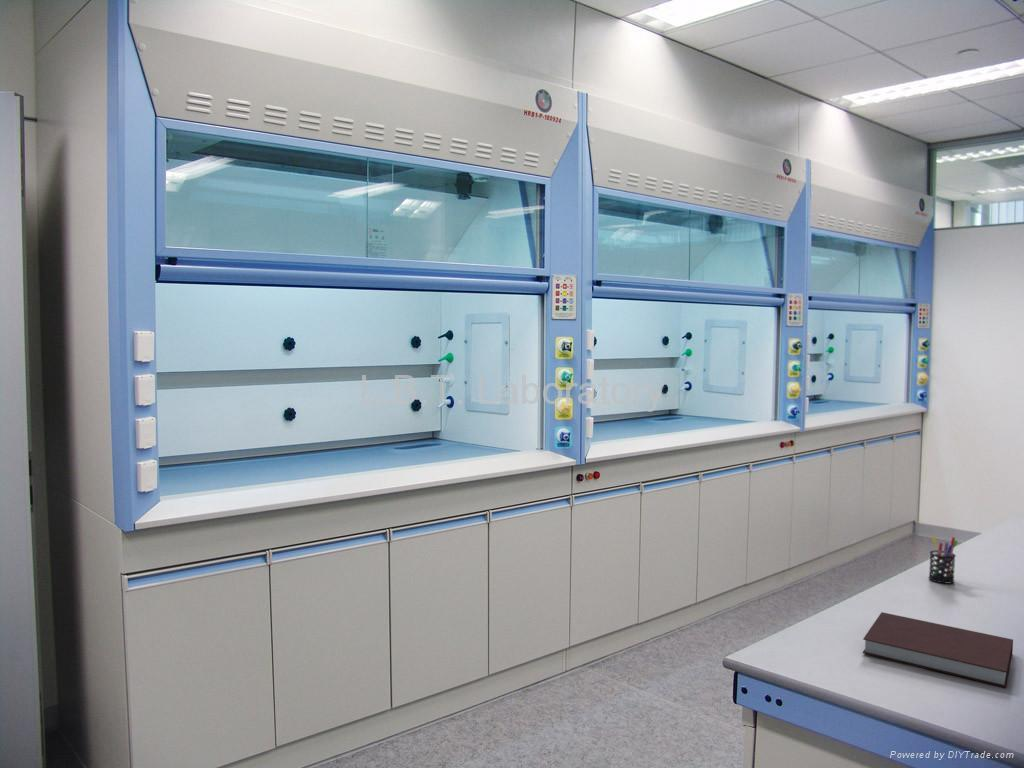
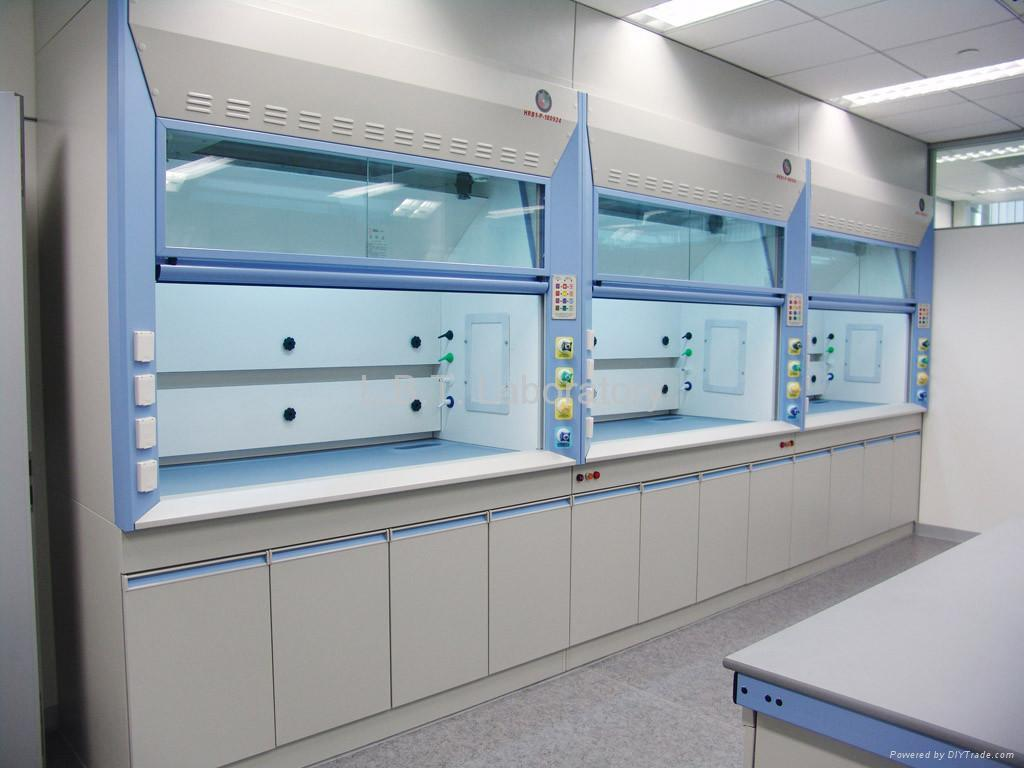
- pen holder [928,534,959,584]
- notebook [862,611,1014,688]
